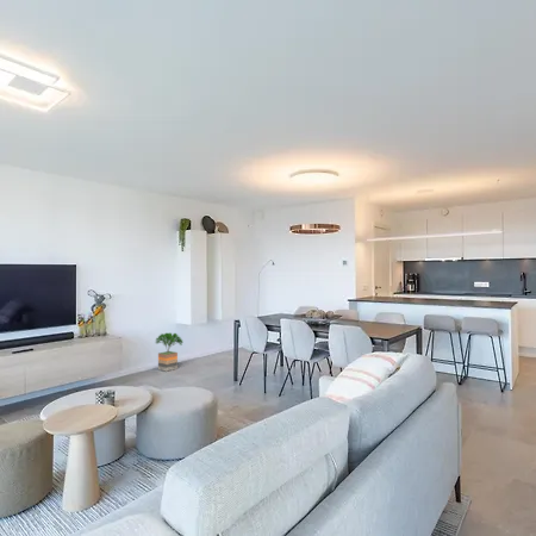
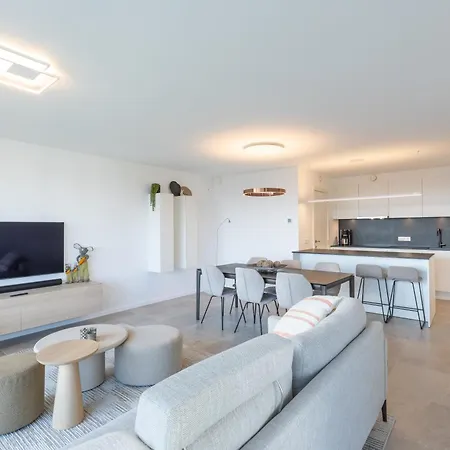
- potted tree [154,331,185,373]
